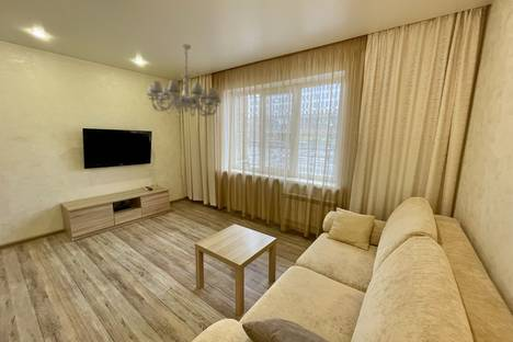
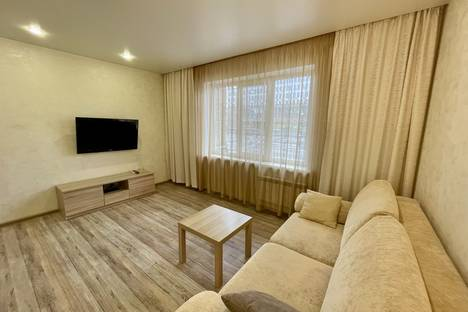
- chandelier [146,43,223,117]
